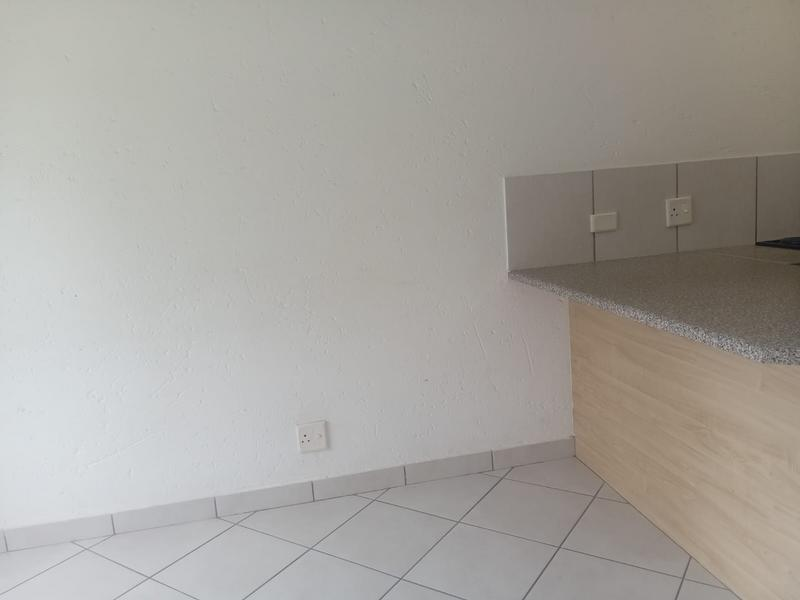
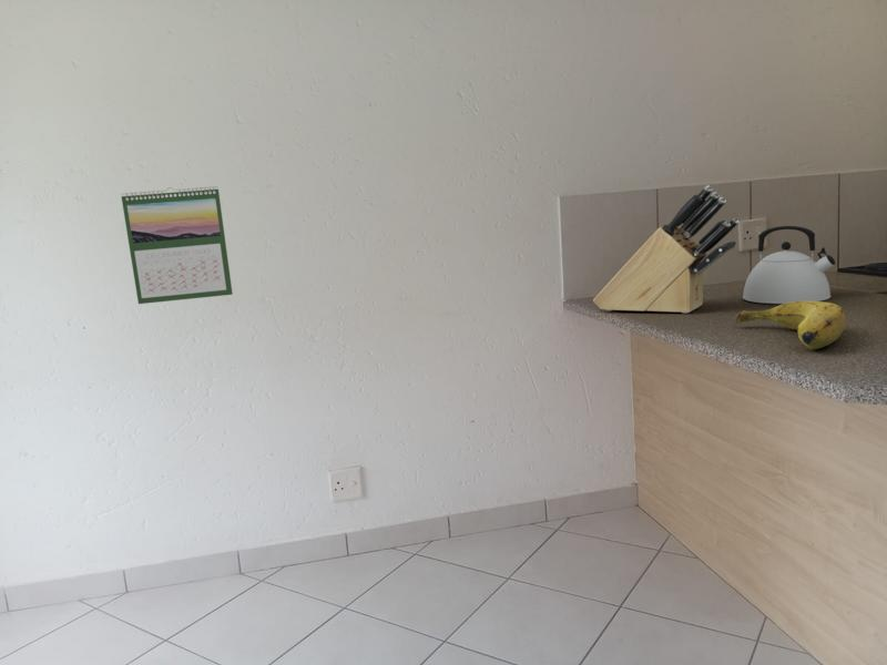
+ kettle [742,225,836,305]
+ knife block [592,184,740,315]
+ banana [734,300,846,350]
+ calendar [120,185,234,305]
